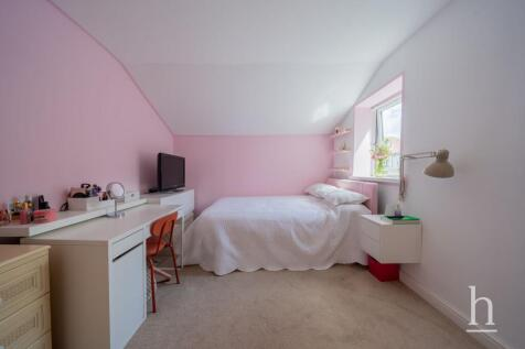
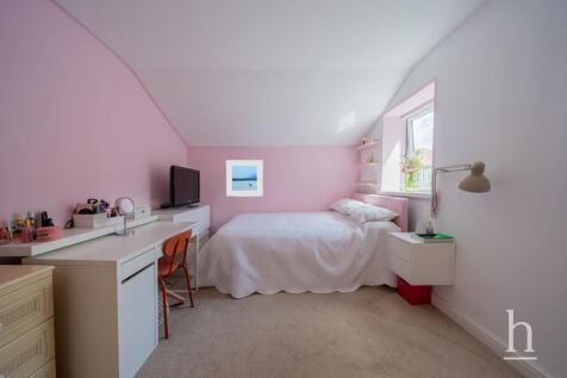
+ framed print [225,159,264,198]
